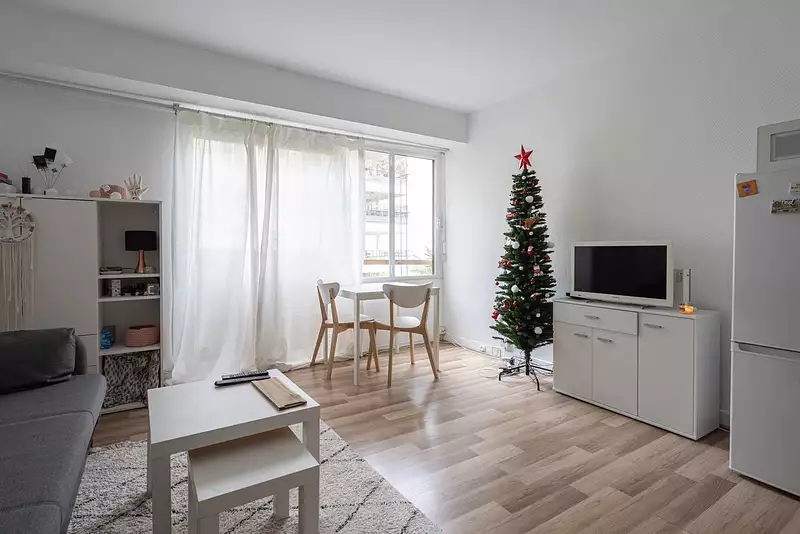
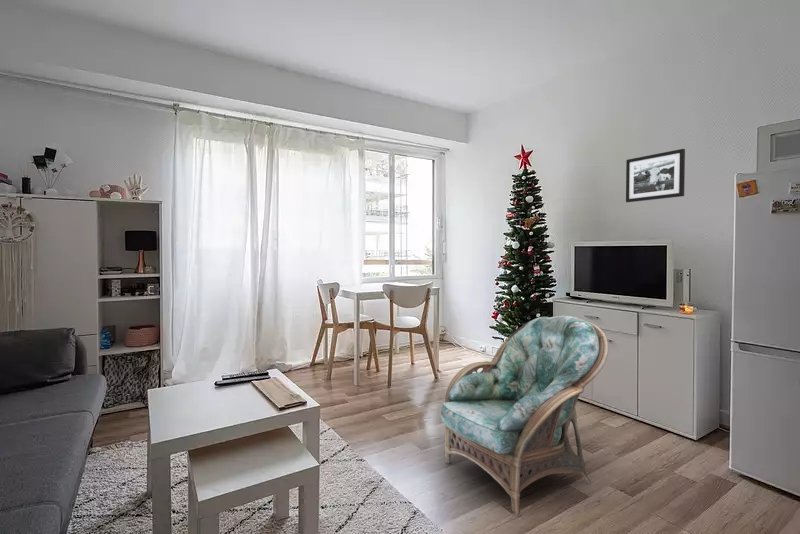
+ armchair [440,315,609,516]
+ picture frame [625,148,686,203]
